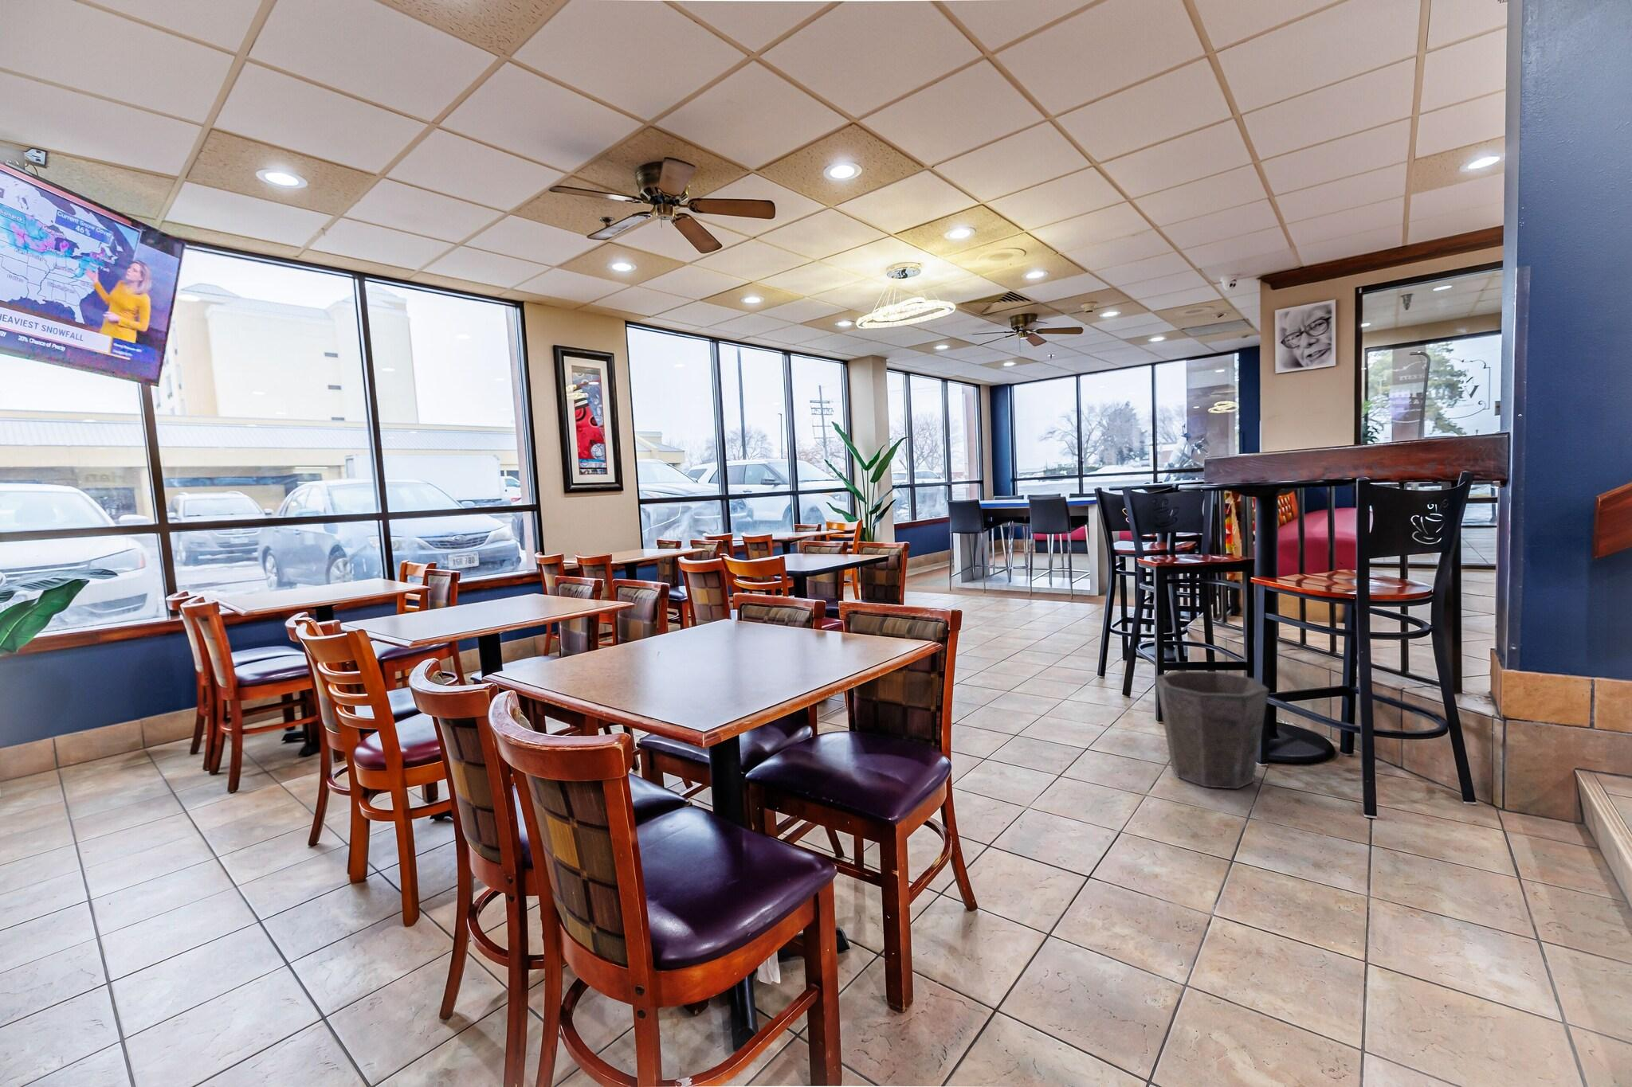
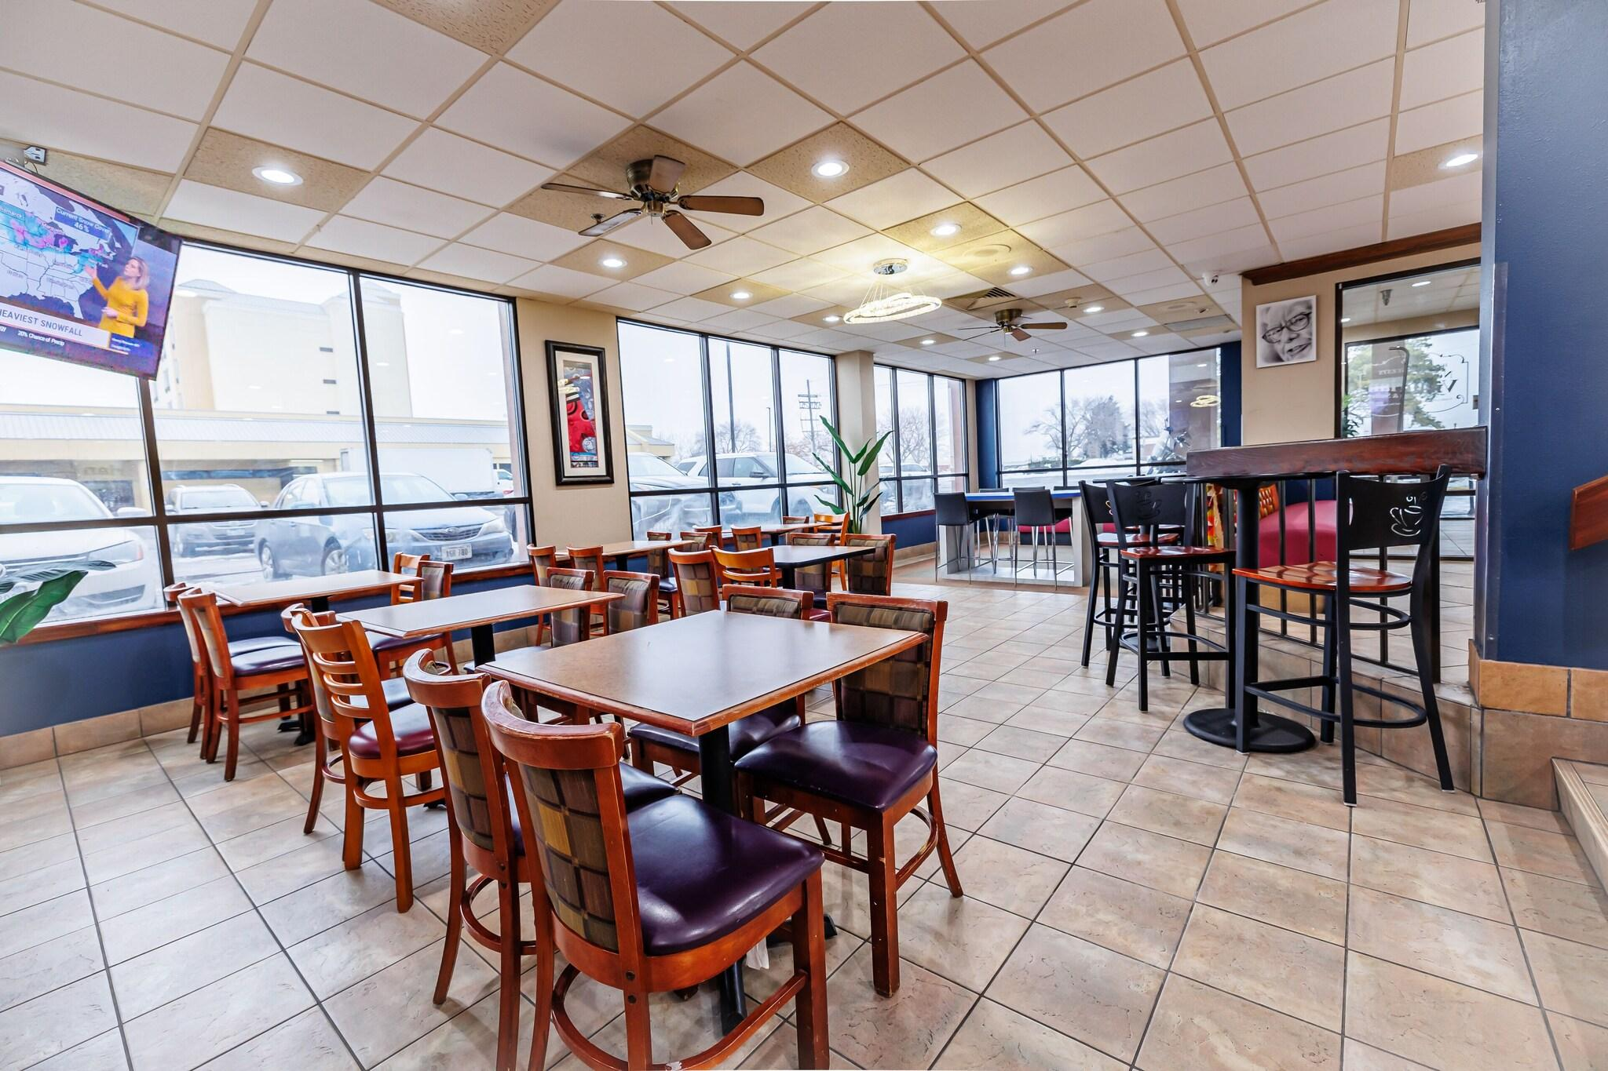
- waste bin [1155,670,1270,790]
